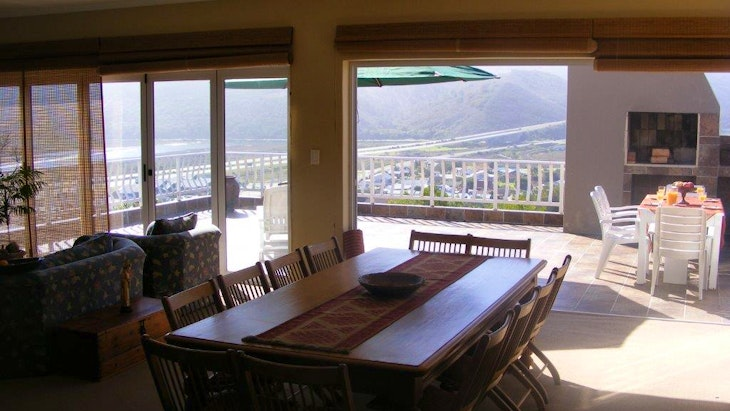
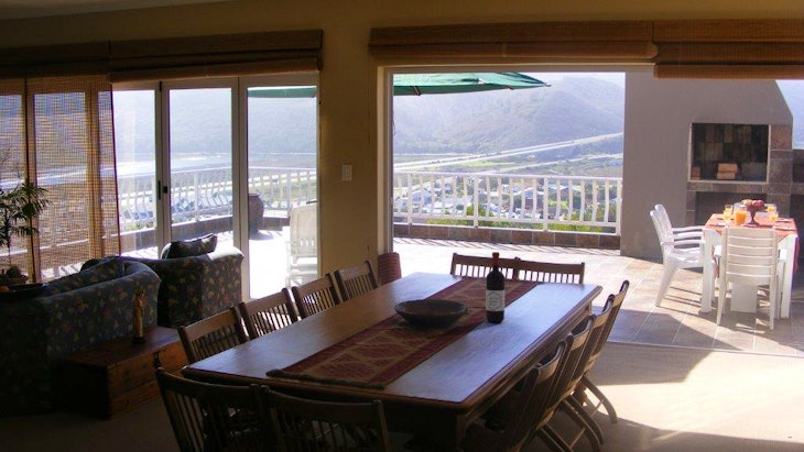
+ wine bottle [485,251,506,323]
